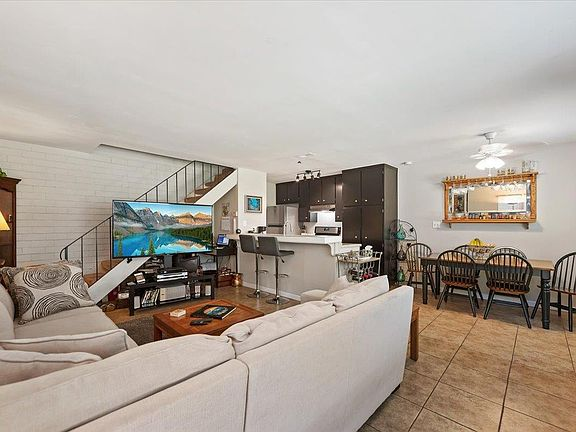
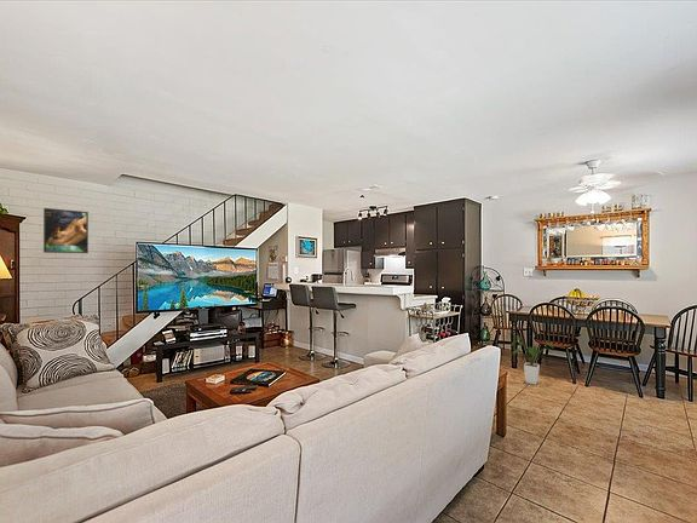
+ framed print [42,207,90,254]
+ house plant [509,334,554,386]
